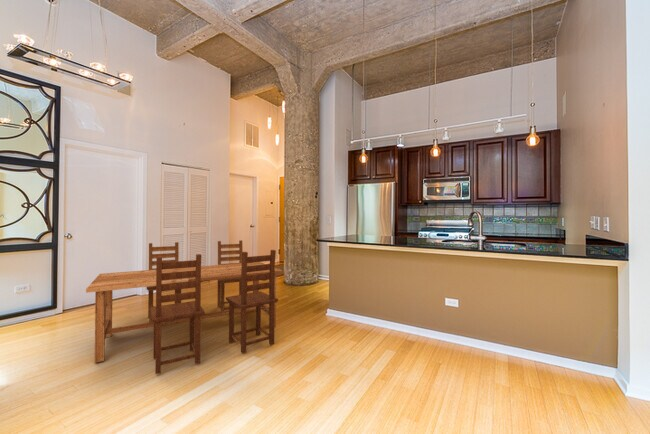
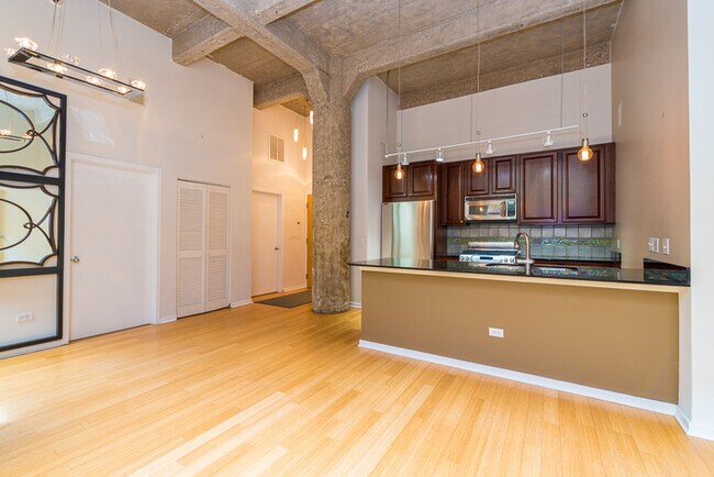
- dining table [85,239,284,375]
